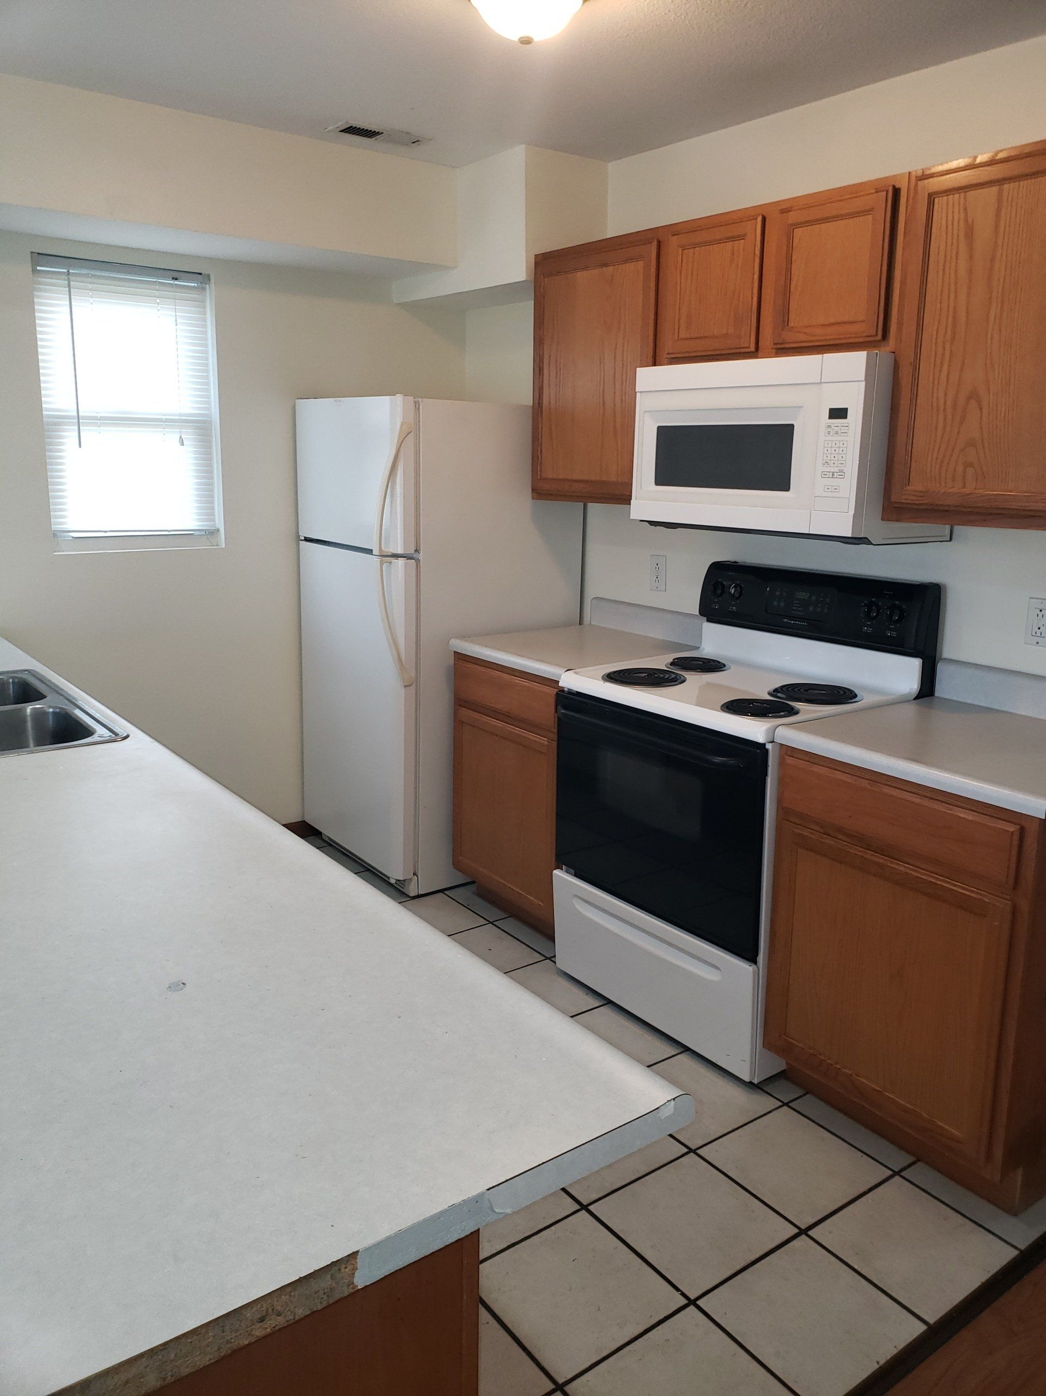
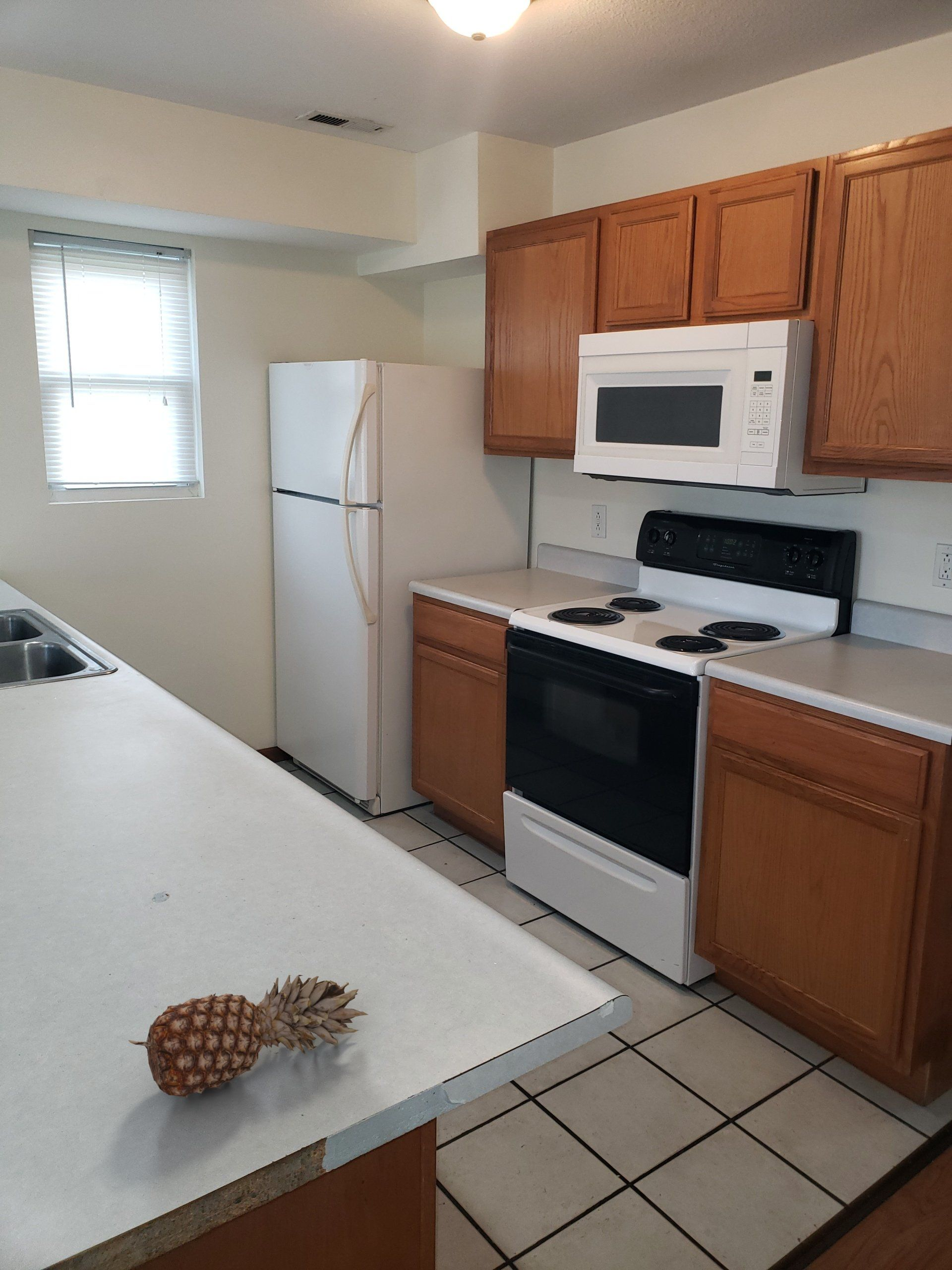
+ fruit [128,974,369,1098]
